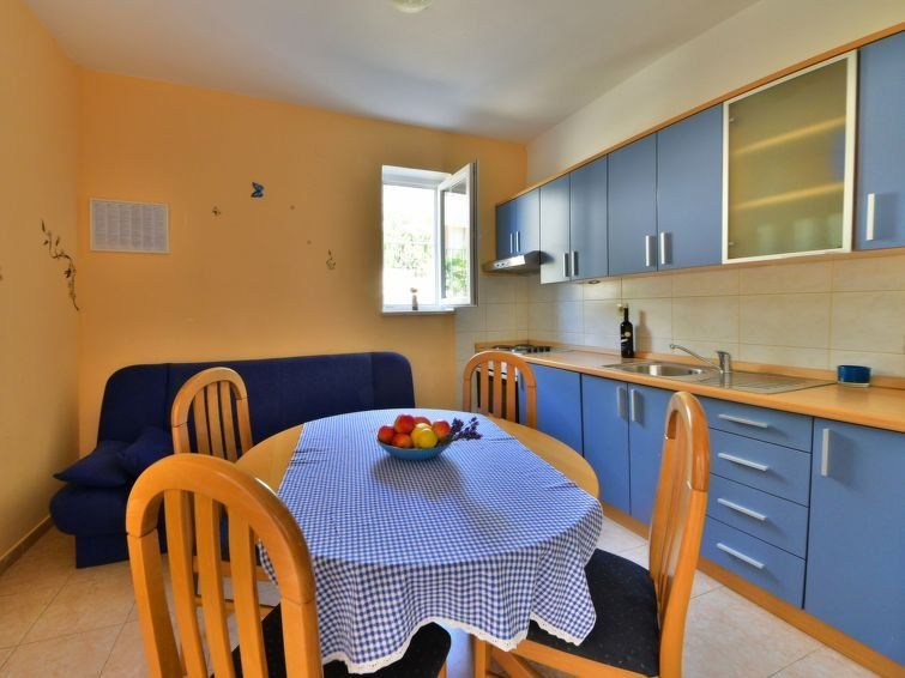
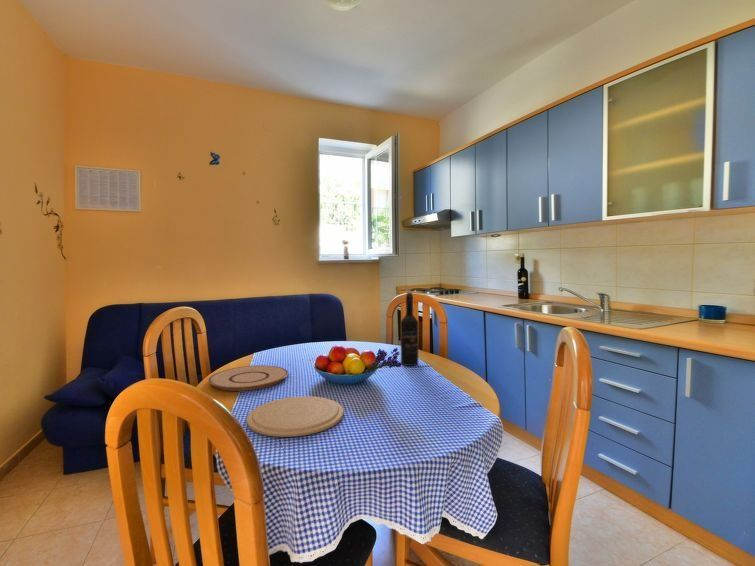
+ plate [207,364,289,392]
+ wine bottle [400,291,419,367]
+ plate [246,395,345,438]
